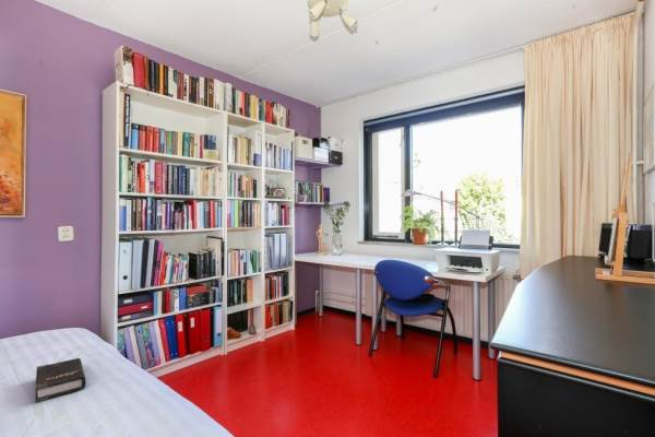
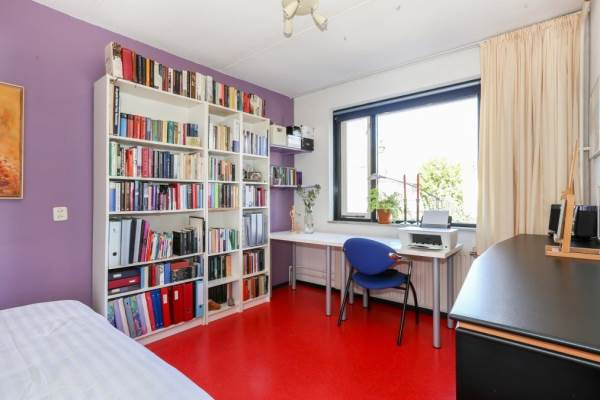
- hardback book [35,357,87,403]
